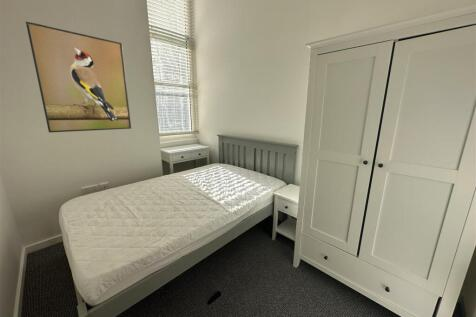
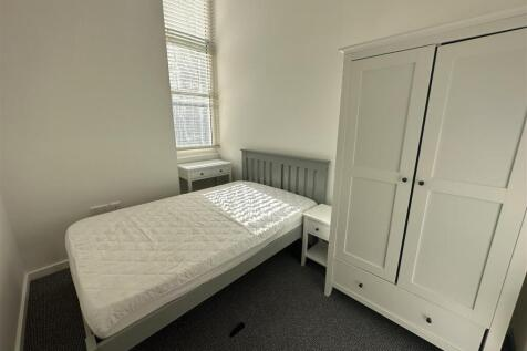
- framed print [25,20,132,133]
